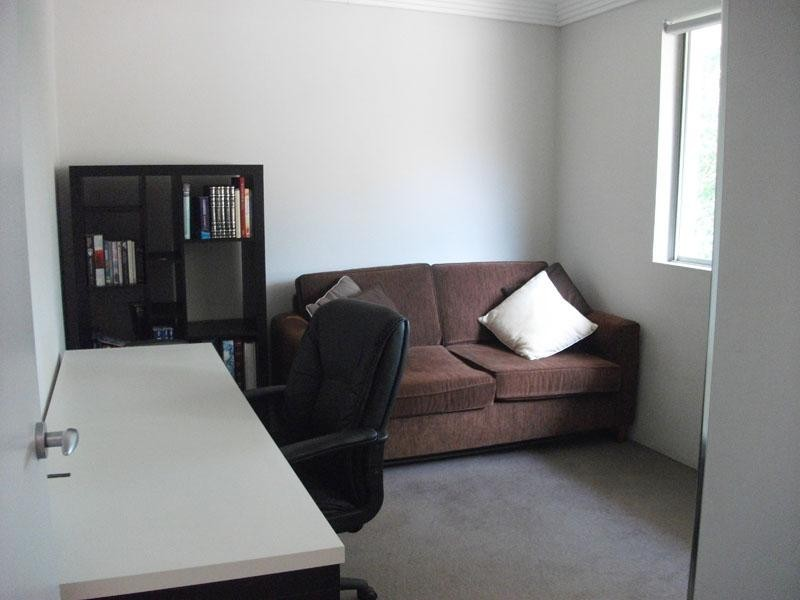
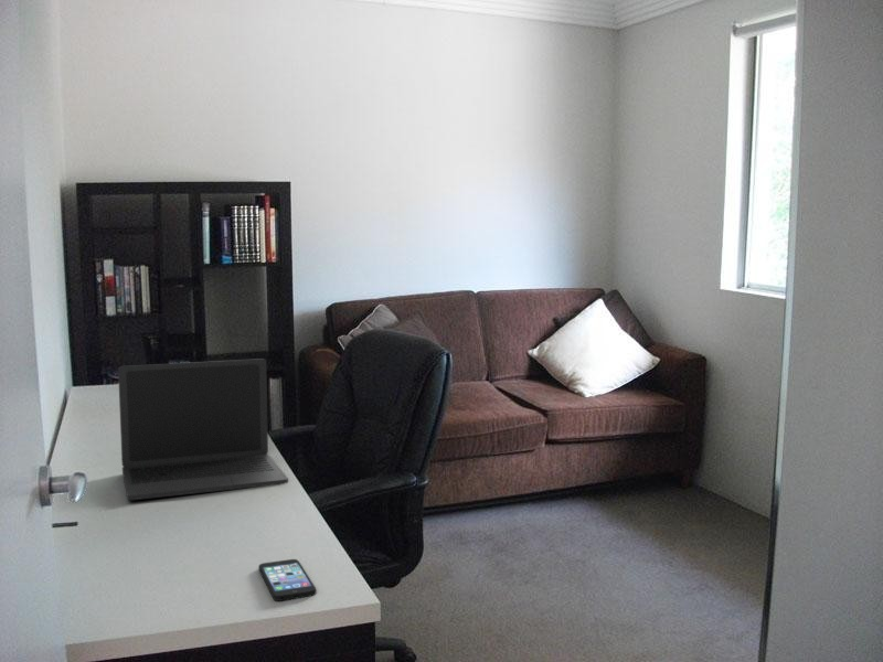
+ laptop [117,357,289,501]
+ smartphone [257,558,317,602]
